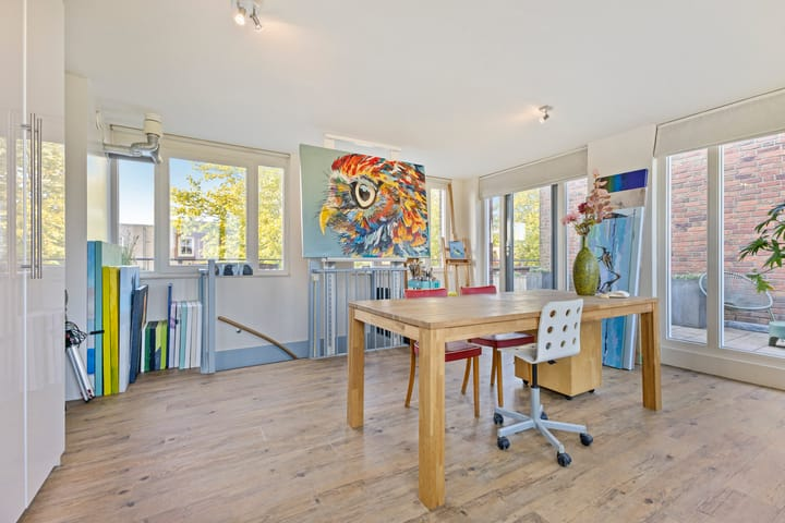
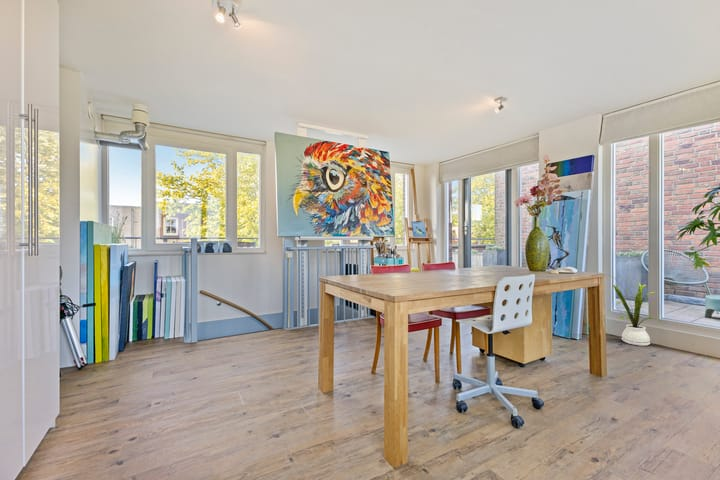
+ house plant [606,274,662,347]
